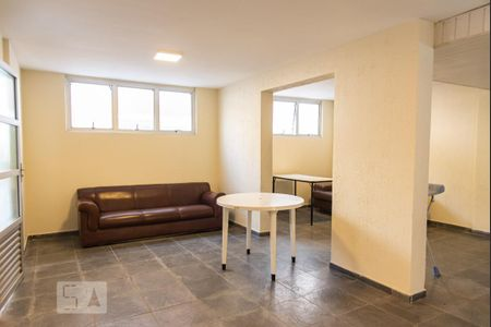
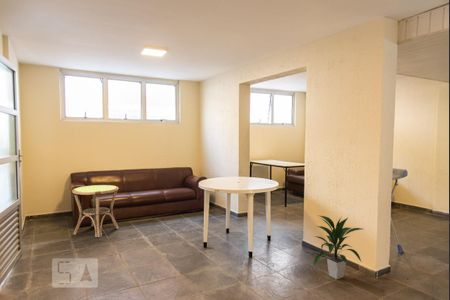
+ side table [71,184,120,238]
+ indoor plant [312,214,363,280]
